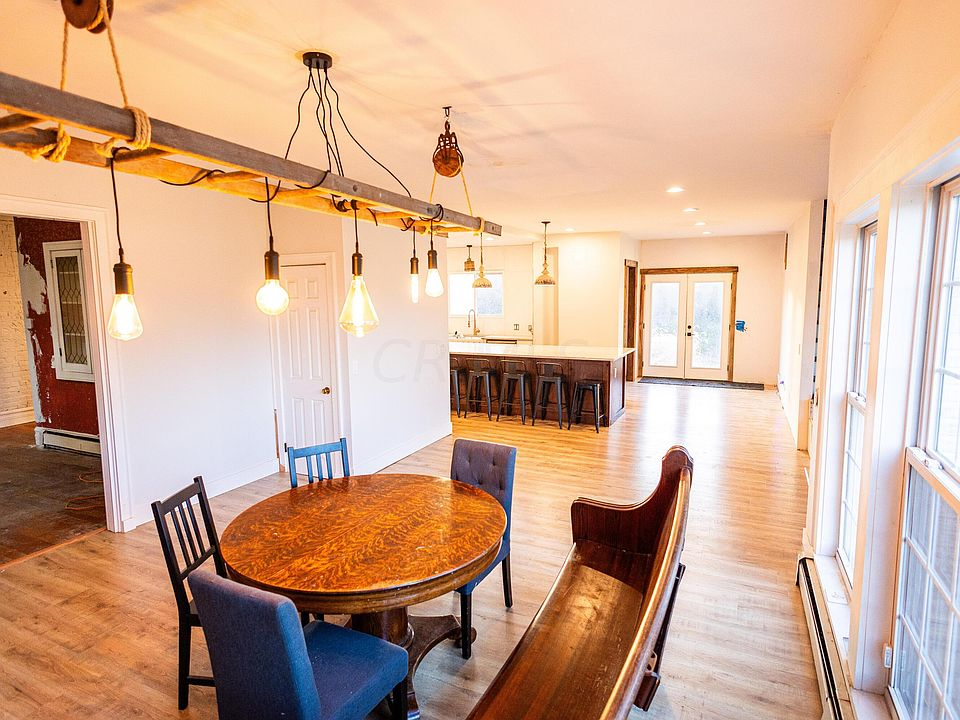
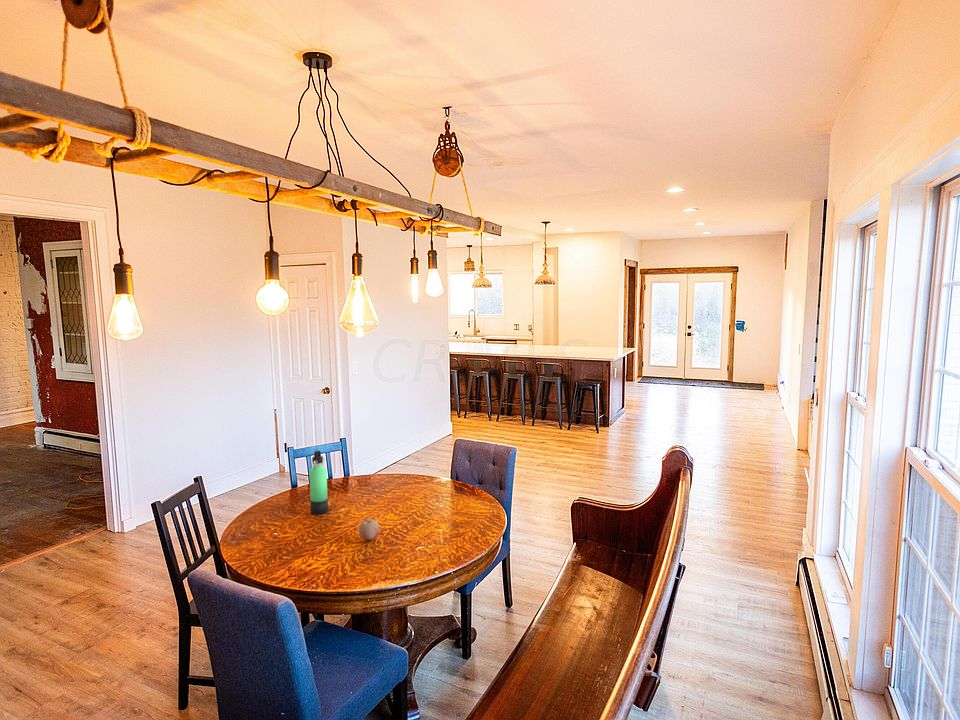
+ fruit [358,518,381,542]
+ thermos bottle [308,450,329,515]
